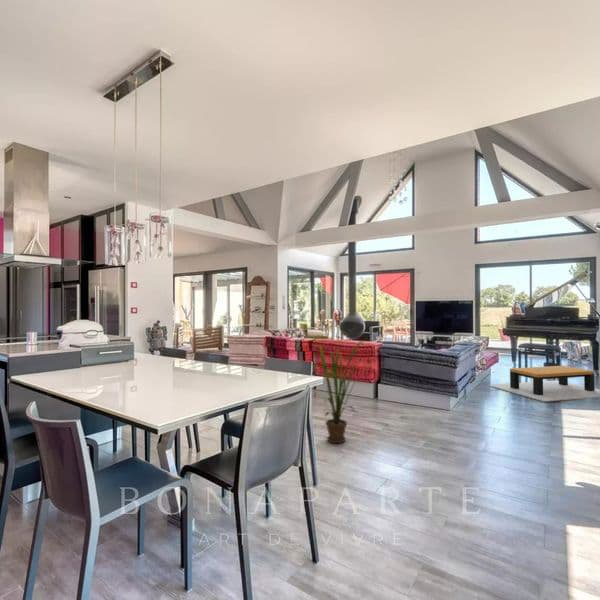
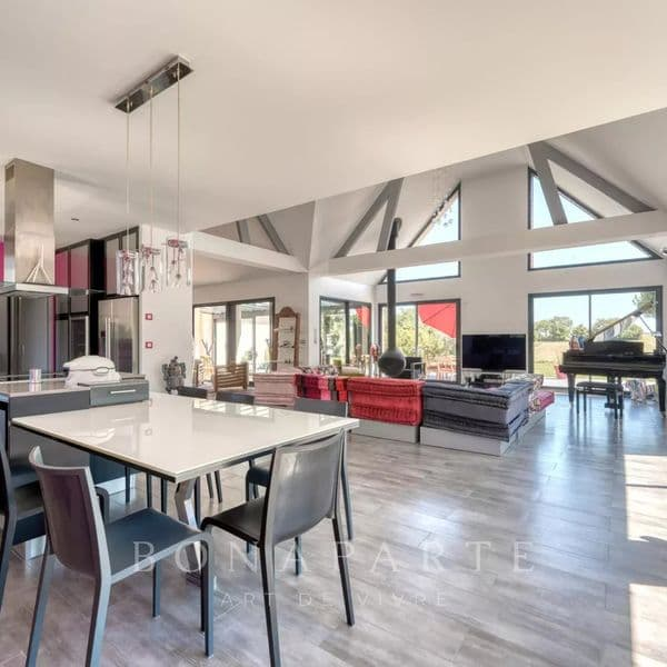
- house plant [318,339,369,444]
- coffee table [488,365,600,403]
